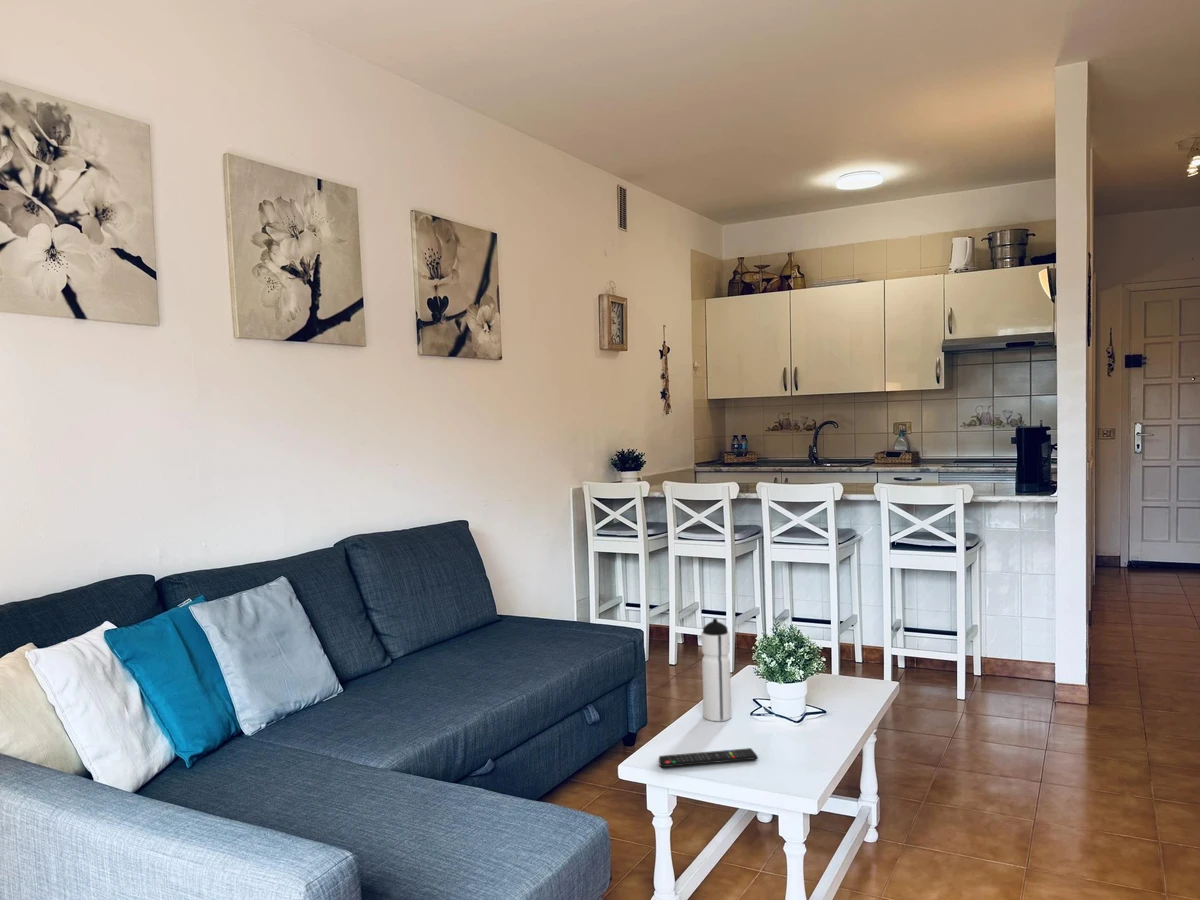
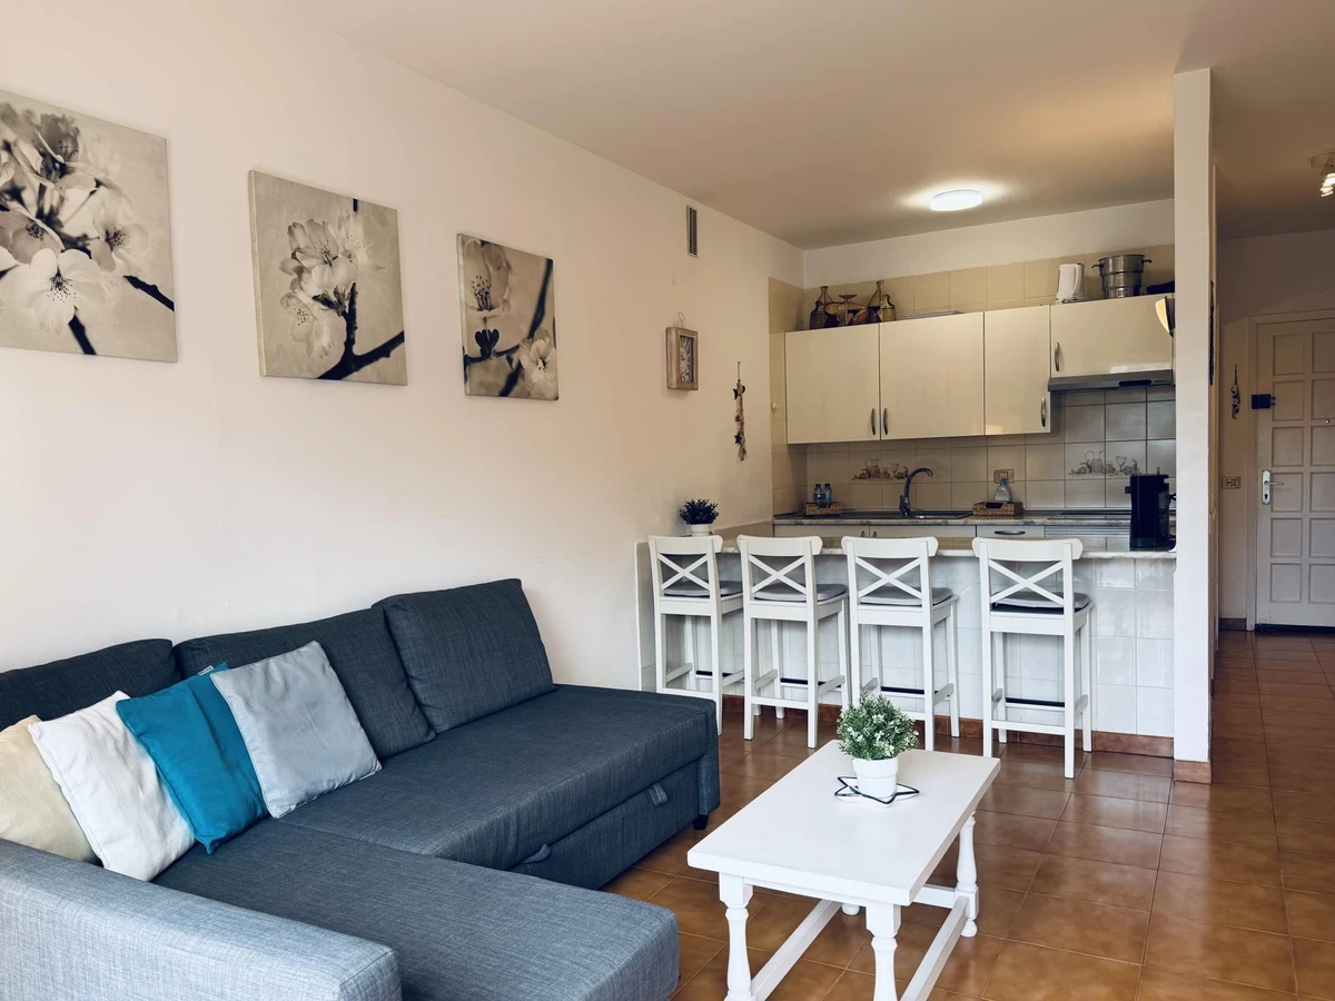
- water bottle [700,617,732,722]
- remote control [658,747,759,768]
